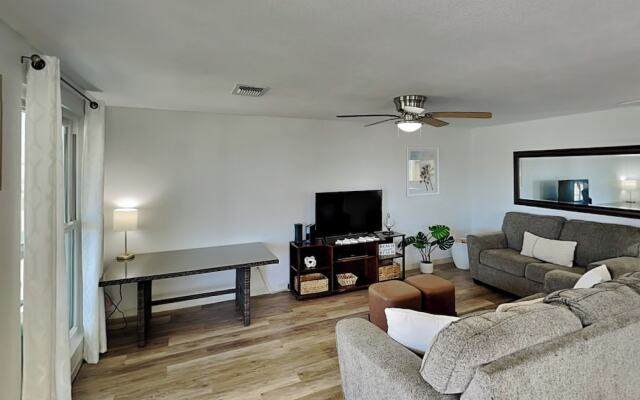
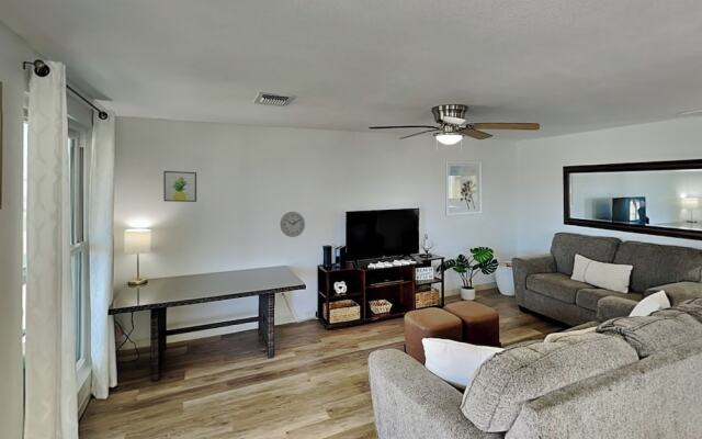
+ wall clock [279,211,306,238]
+ wall art [162,170,197,203]
